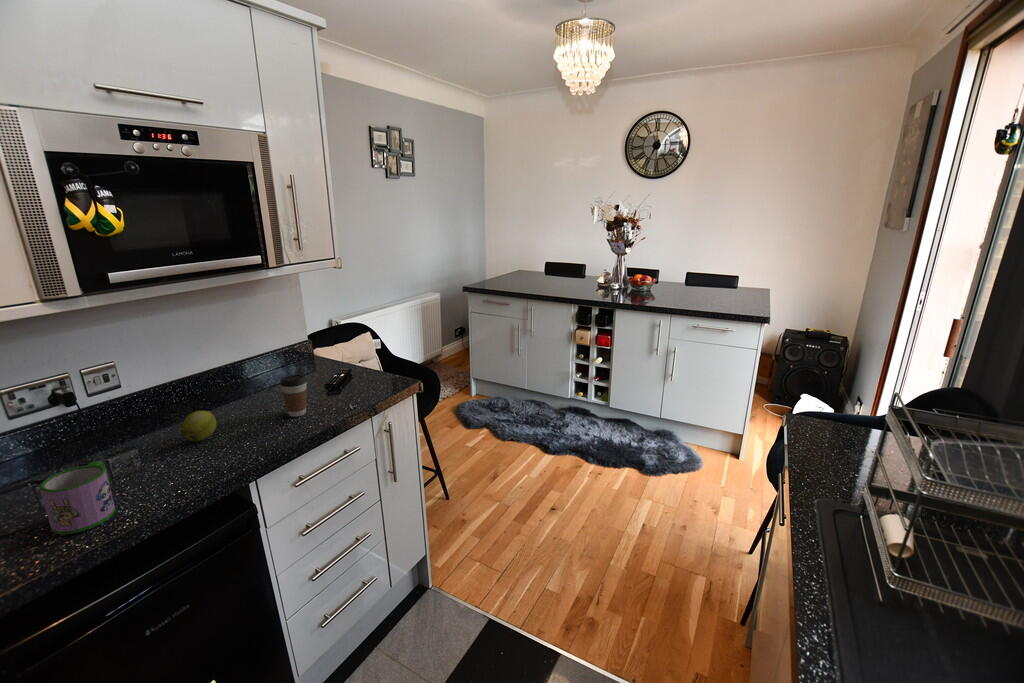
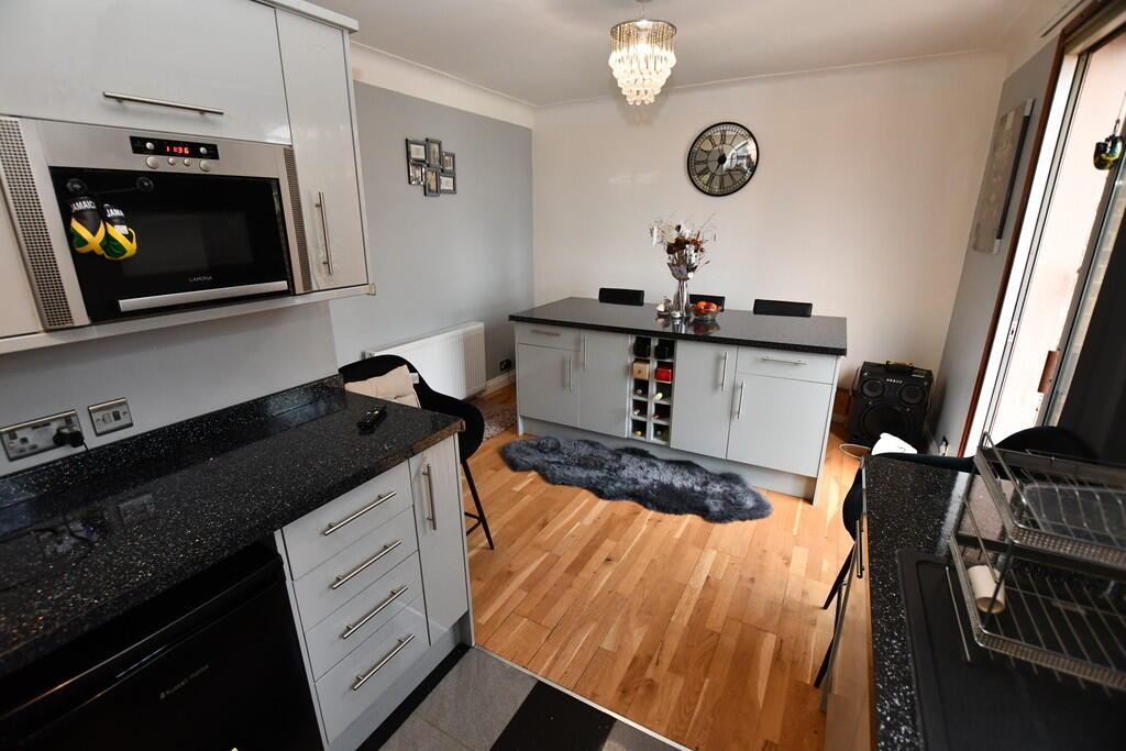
- apple [180,410,217,442]
- coffee cup [279,374,308,418]
- mug [38,460,116,536]
